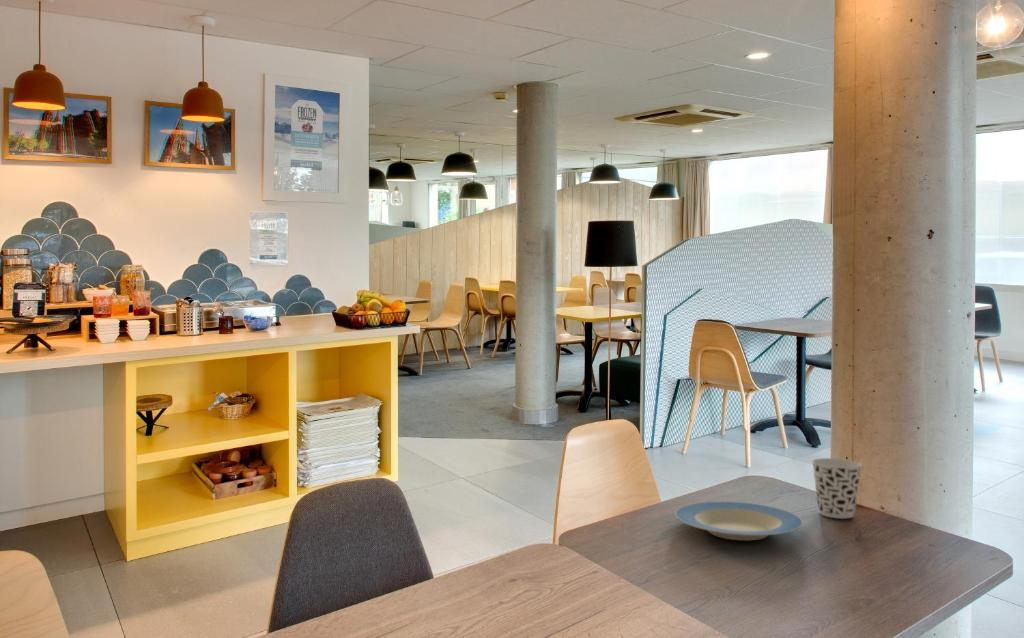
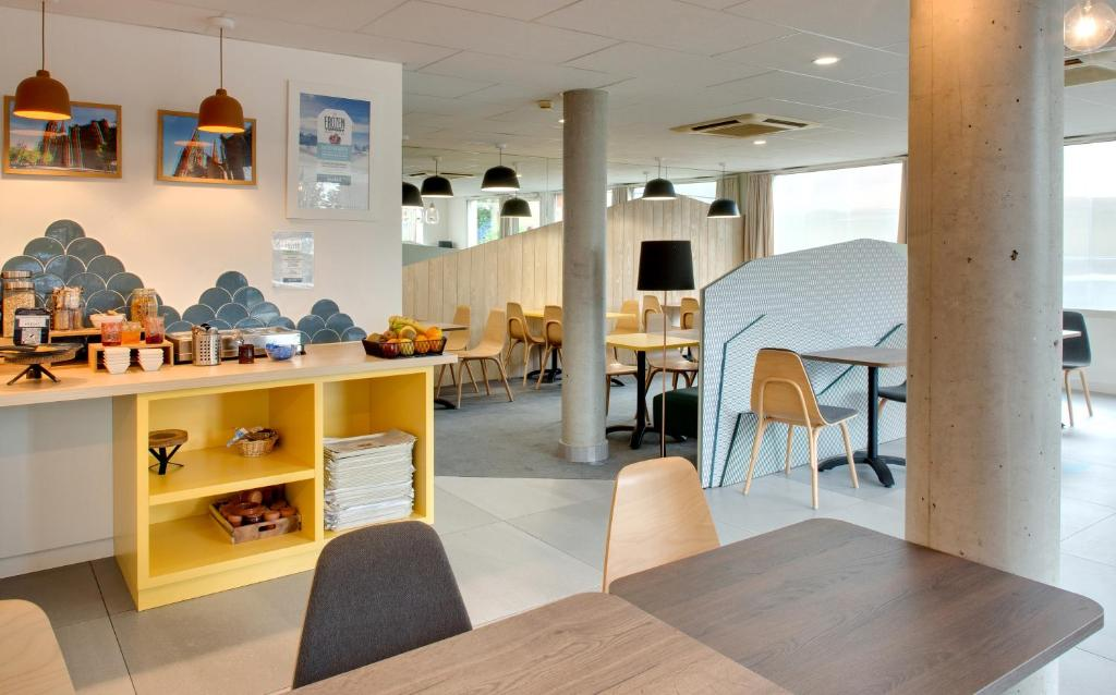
- plate [674,501,804,541]
- cup [811,457,863,519]
